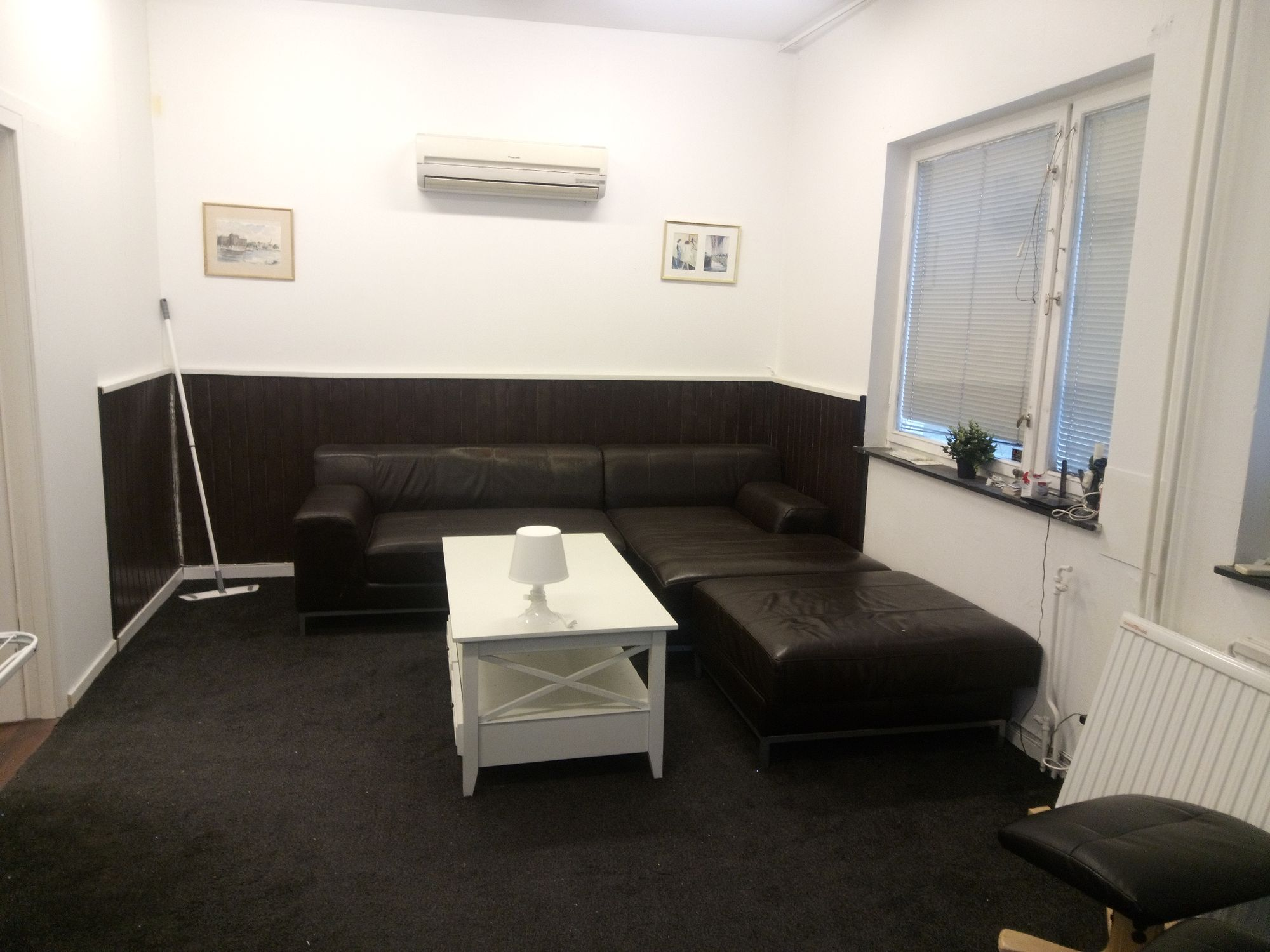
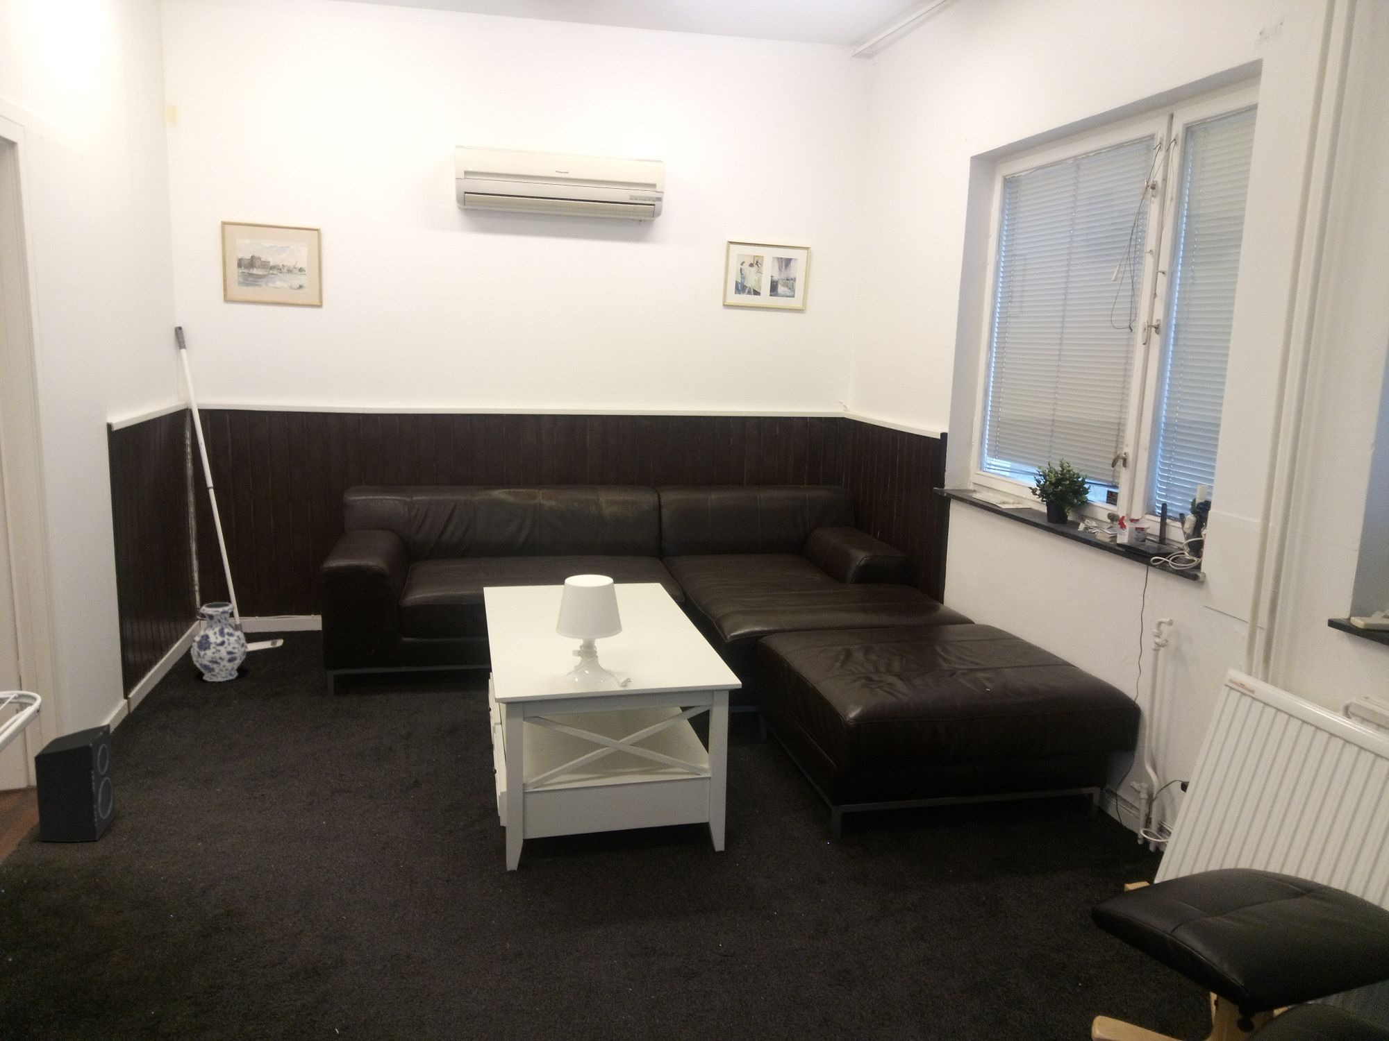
+ speaker [33,723,117,842]
+ vase [189,601,248,682]
